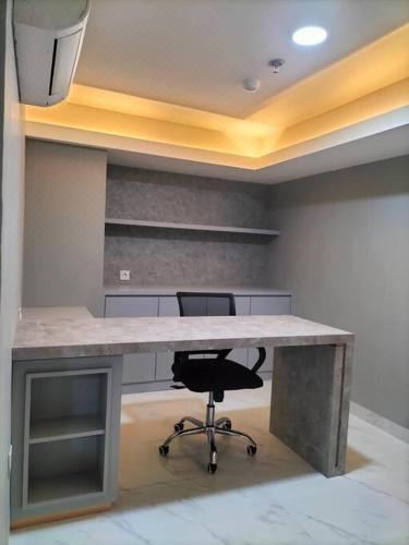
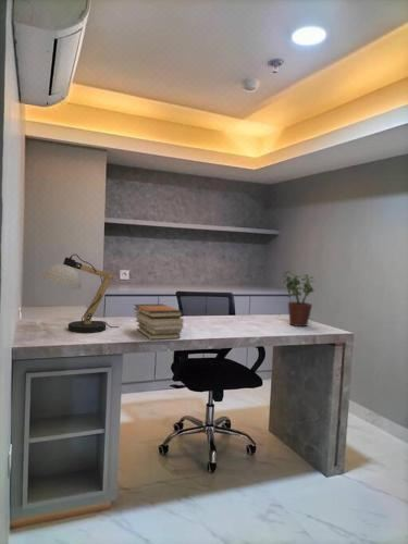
+ desk lamp [40,254,120,334]
+ book stack [133,304,185,341]
+ potted plant [283,269,314,327]
